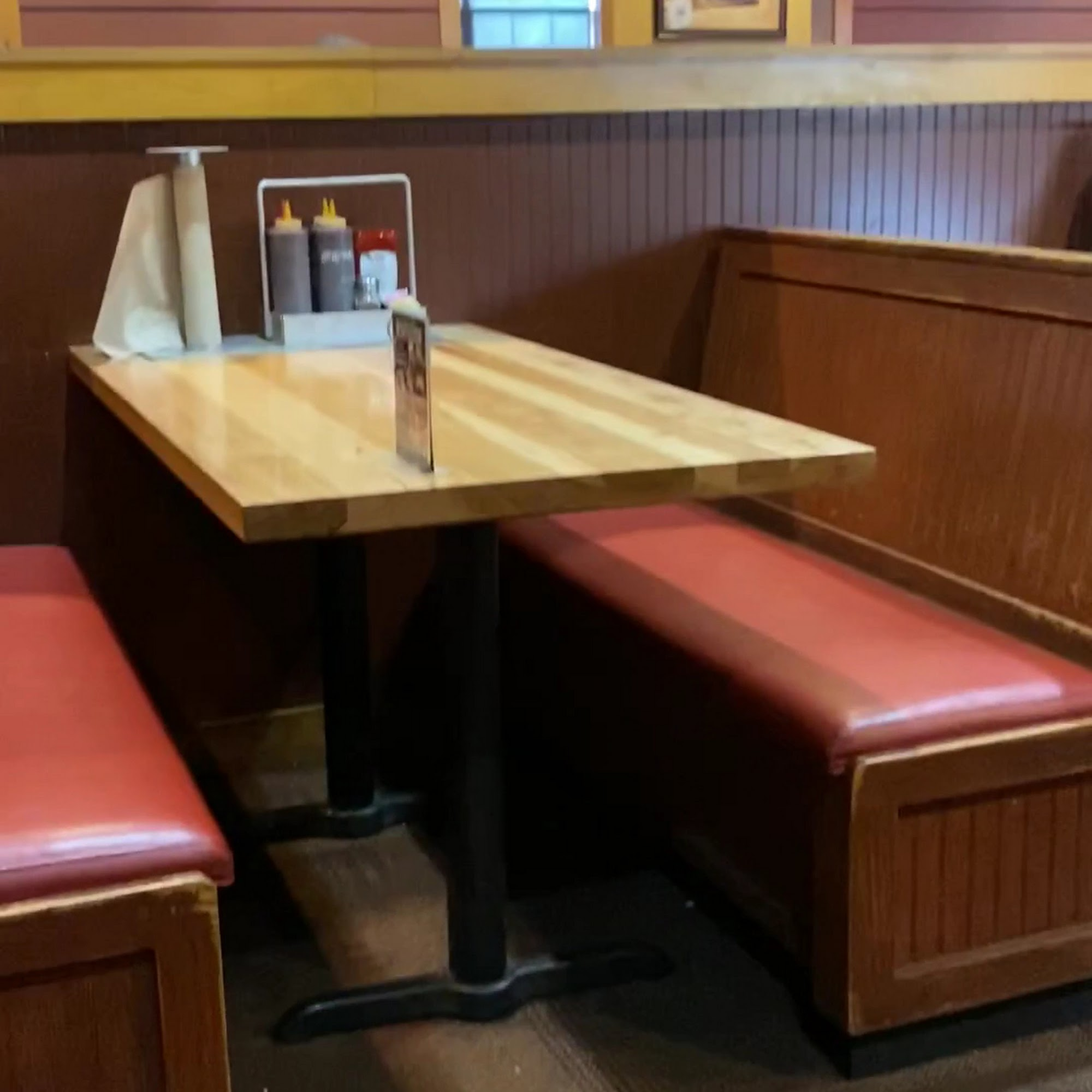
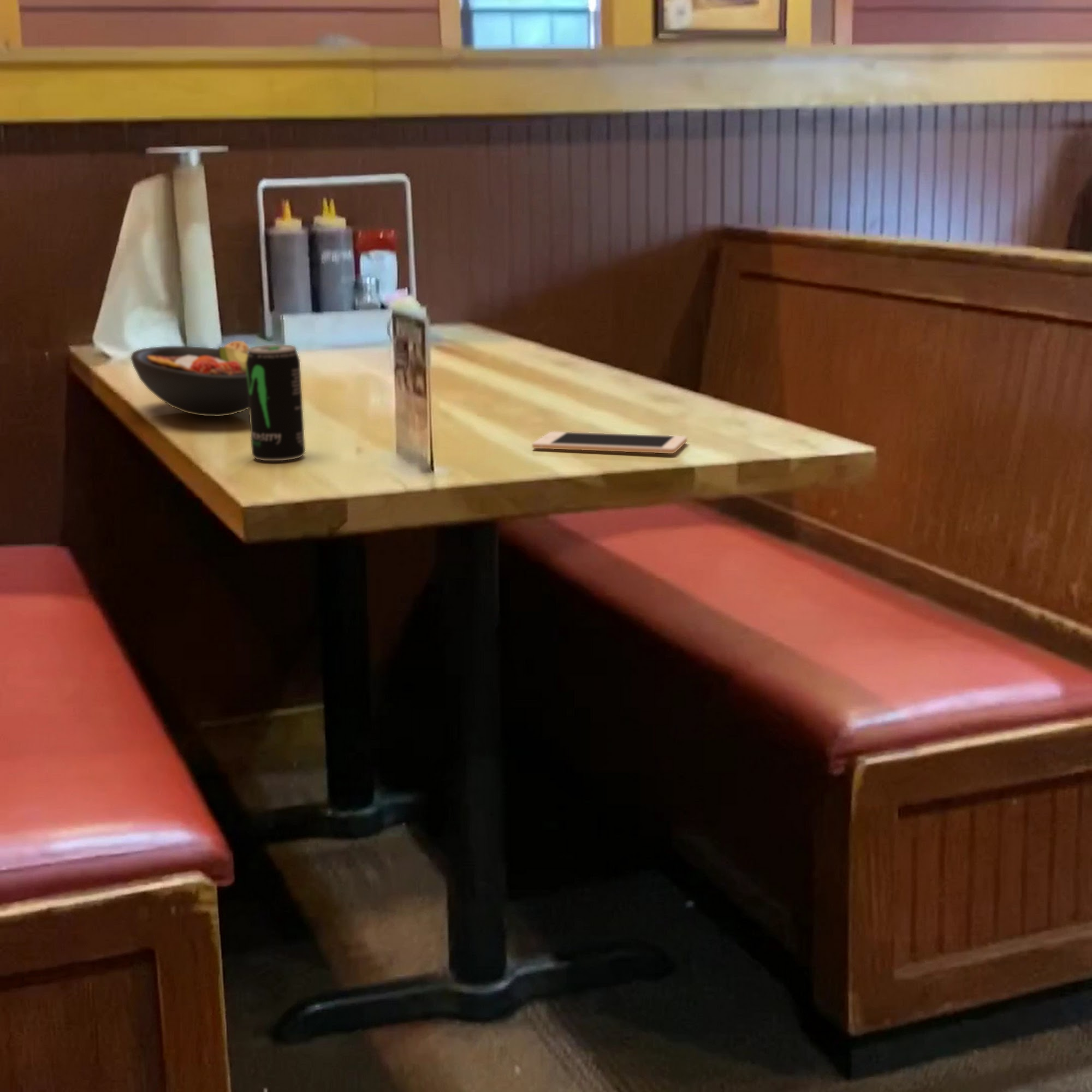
+ beverage can [246,344,306,461]
+ cell phone [532,431,687,454]
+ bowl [130,340,250,417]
